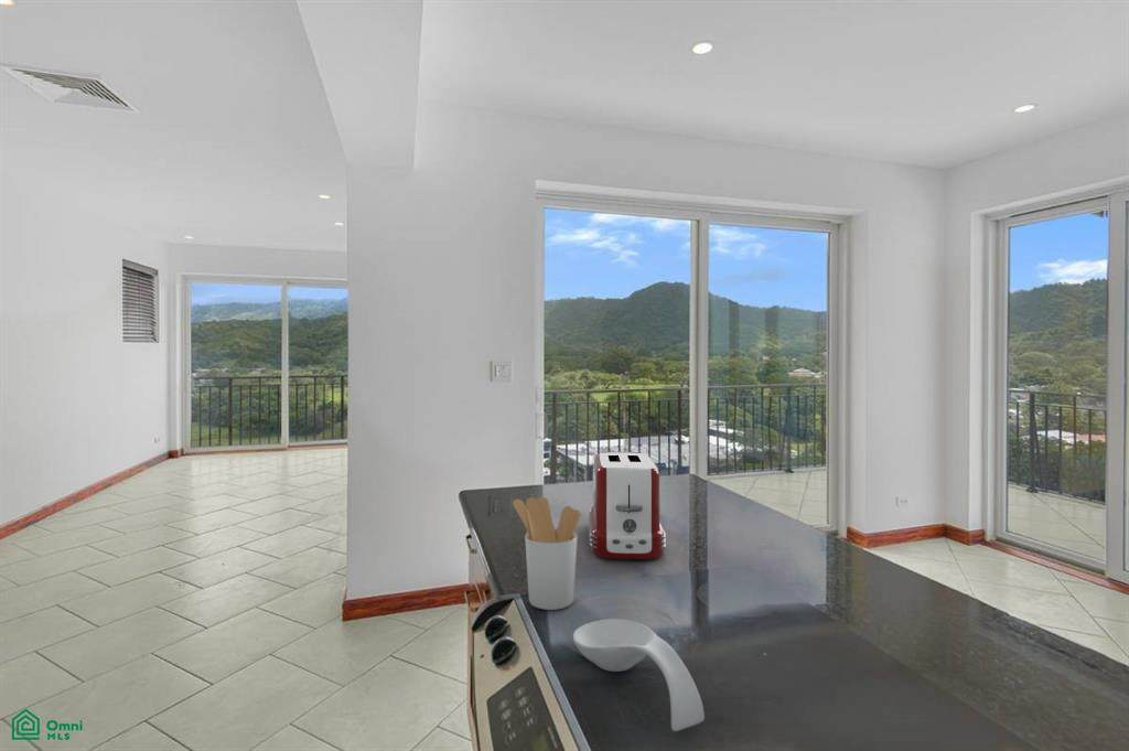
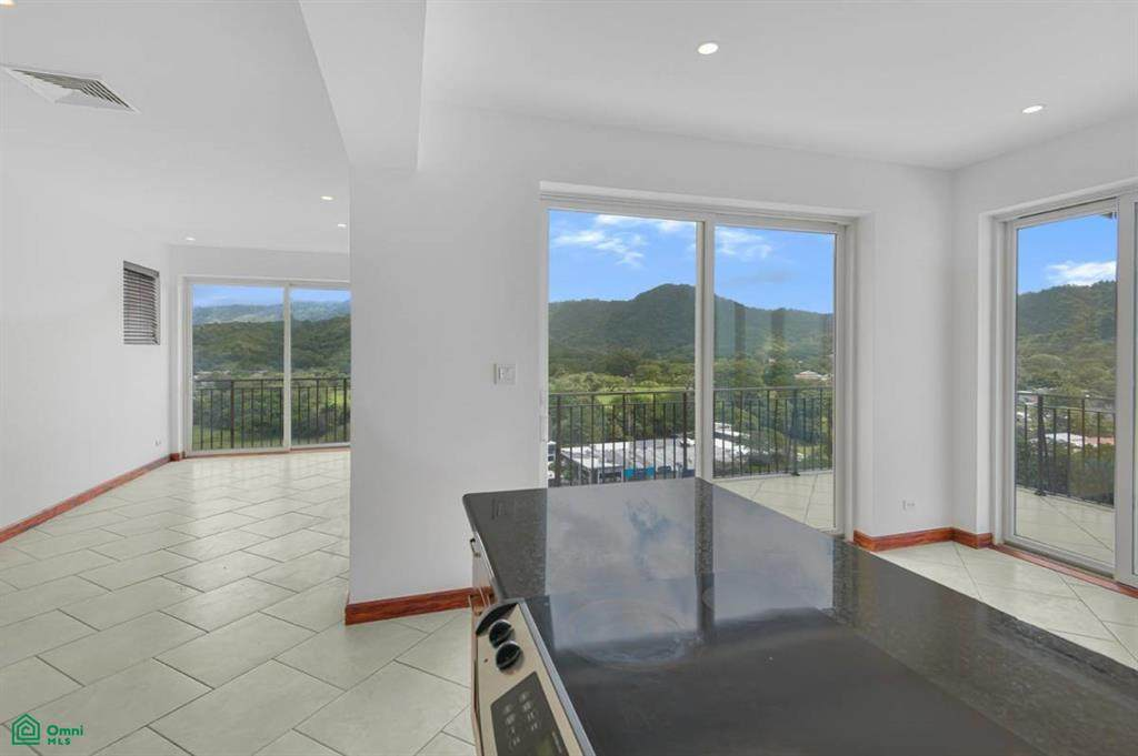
- utensil holder [512,496,582,611]
- toaster [588,451,667,560]
- spoon rest [572,618,706,732]
